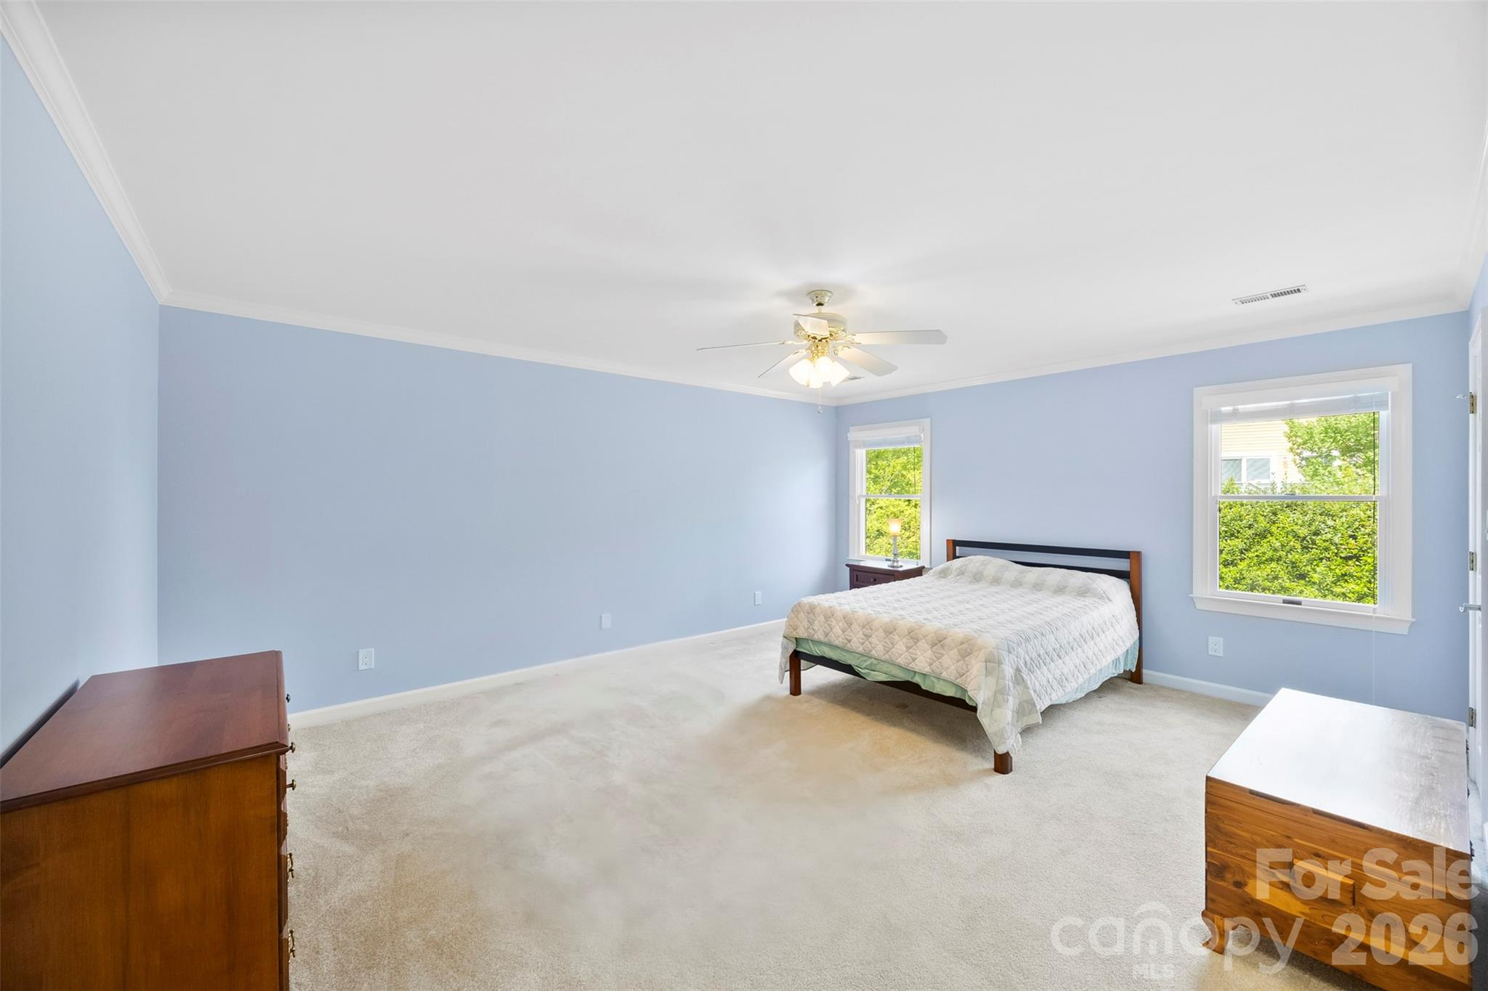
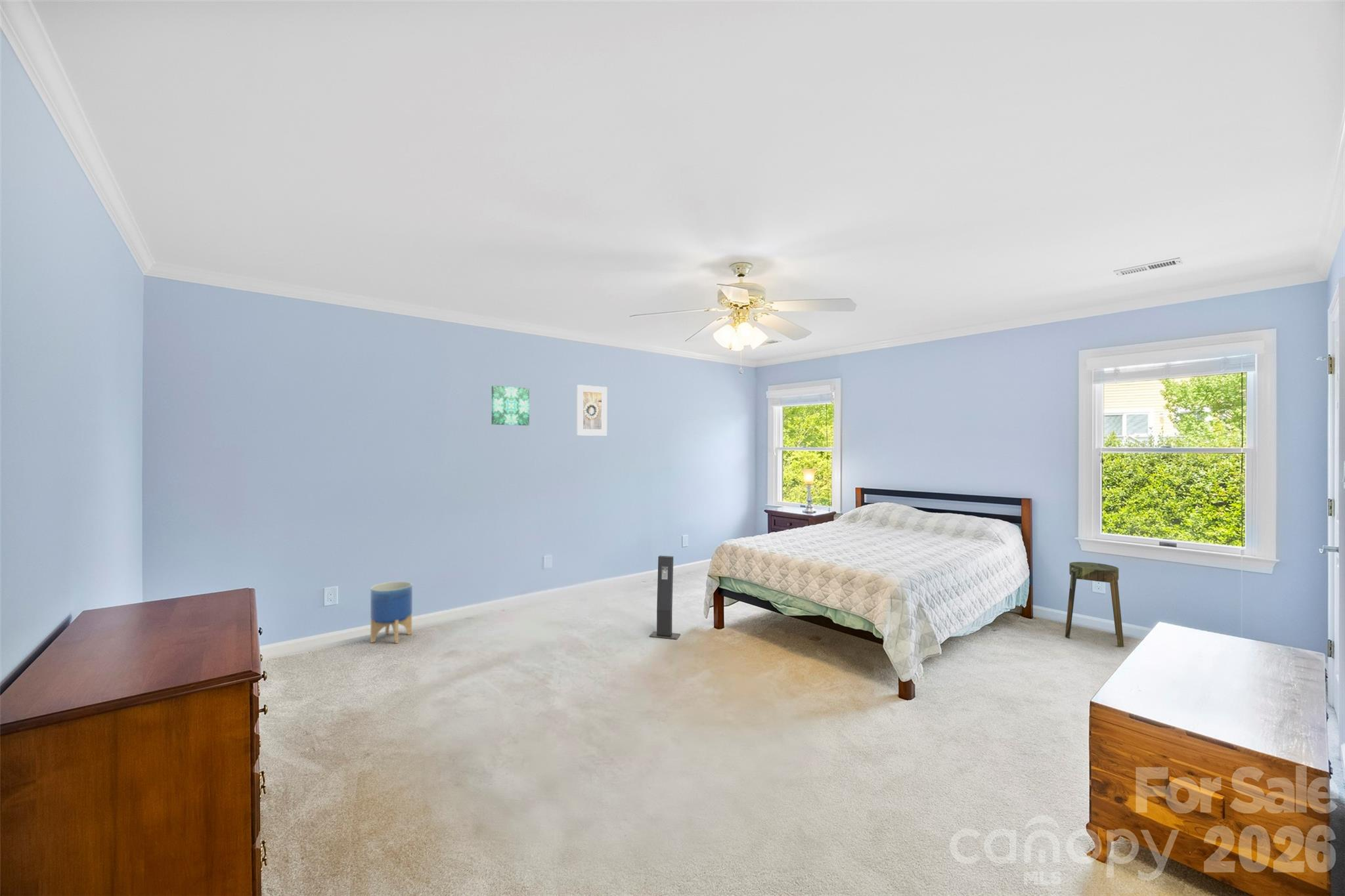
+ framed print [576,384,607,437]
+ stool [1065,561,1124,647]
+ planter [370,581,413,644]
+ speaker [649,555,681,640]
+ wall art [491,385,530,426]
